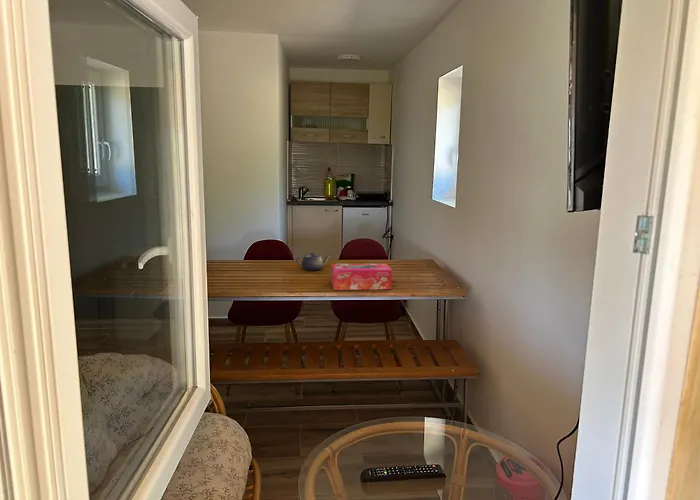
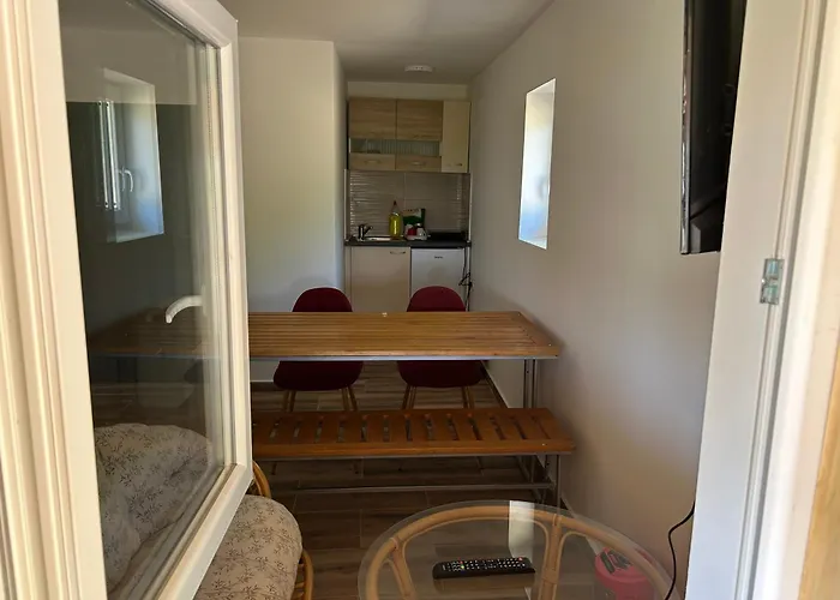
- teapot [295,251,331,271]
- tissue box [330,263,393,291]
